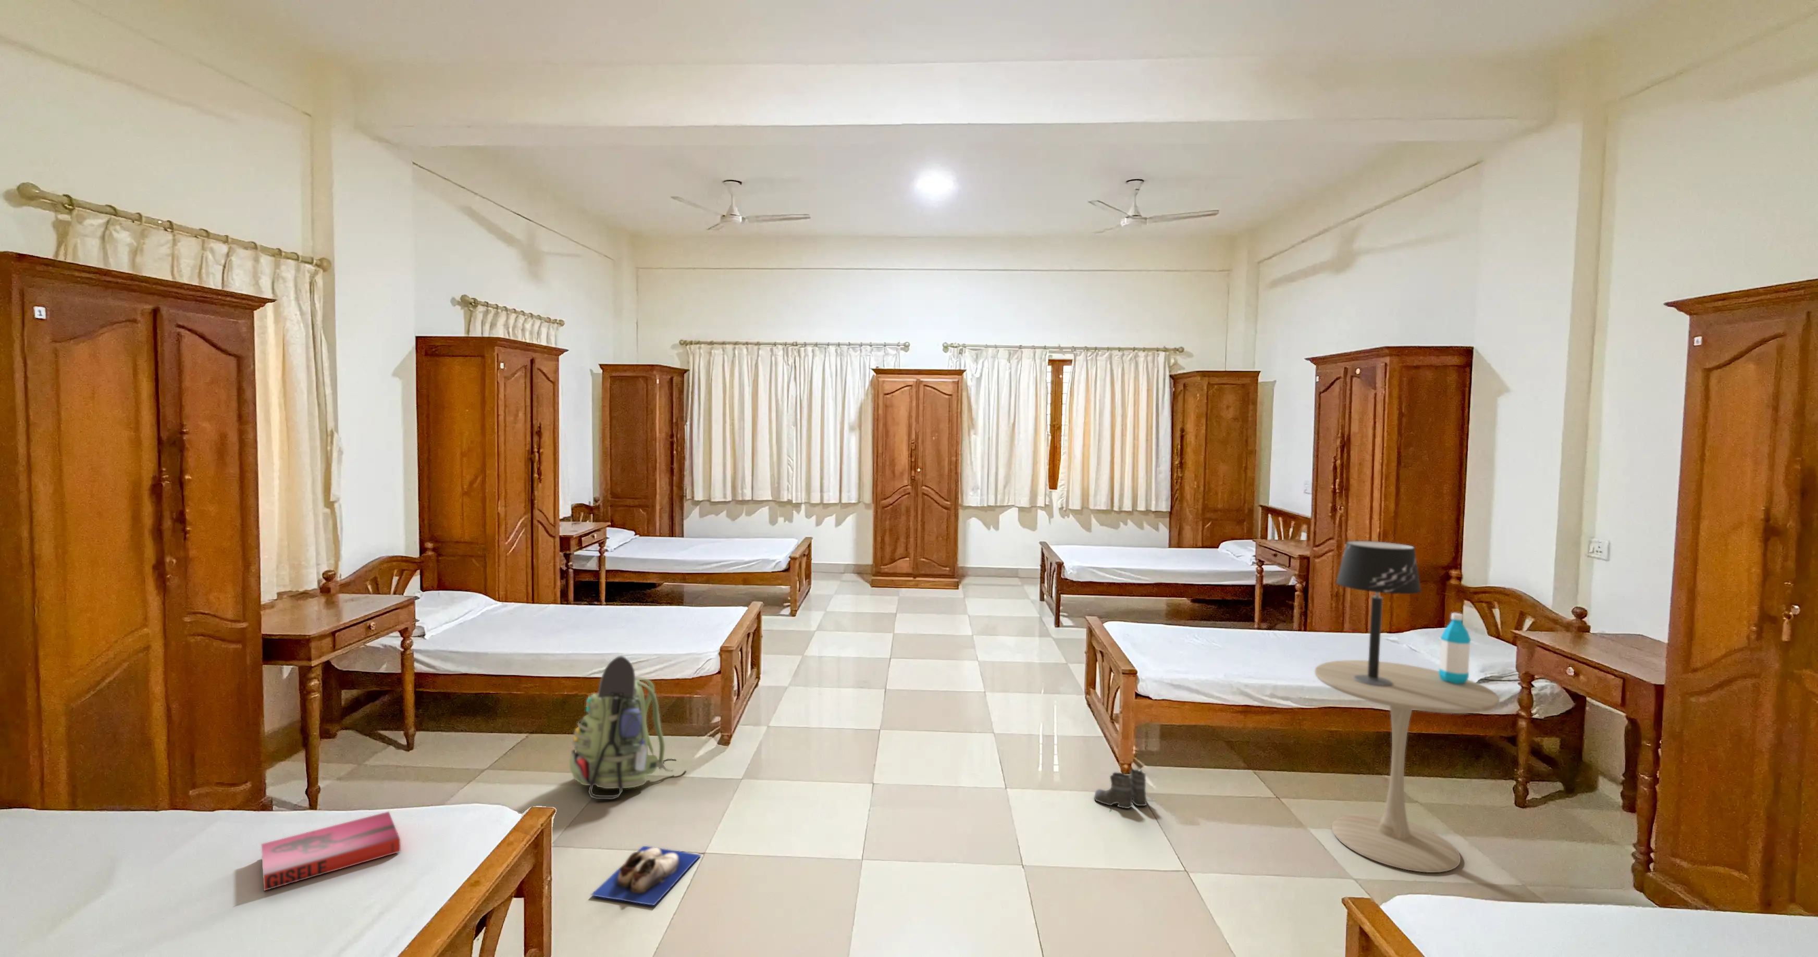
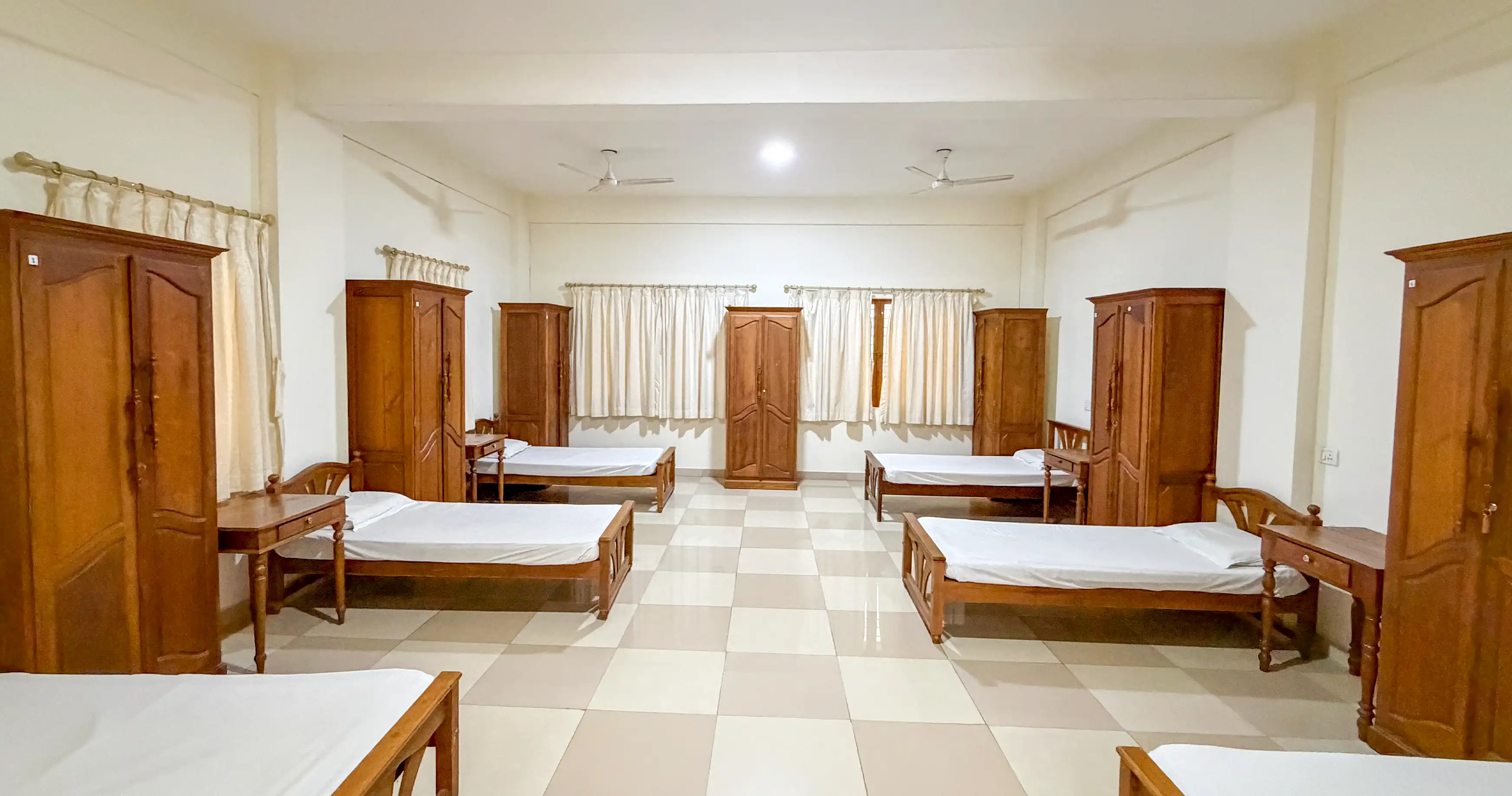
- shoe [590,845,701,907]
- table lamp [1336,540,1422,686]
- side table [1314,660,1501,873]
- boots [1093,768,1152,810]
- hardback book [261,812,402,891]
- water bottle [1439,612,1472,684]
- backpack [569,655,688,801]
